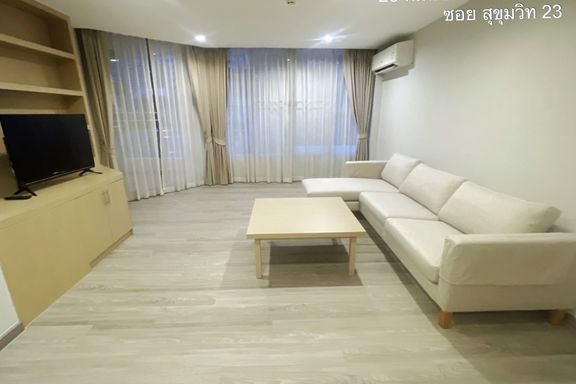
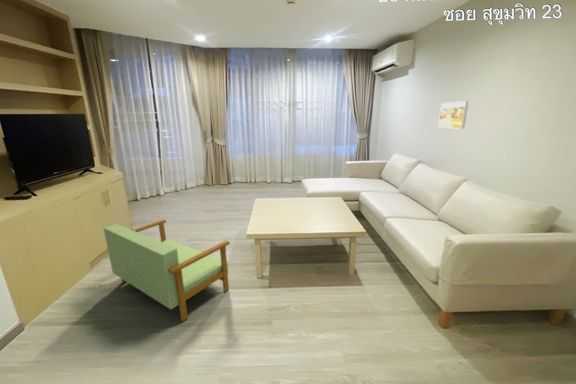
+ sofa [103,219,231,322]
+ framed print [437,100,469,130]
